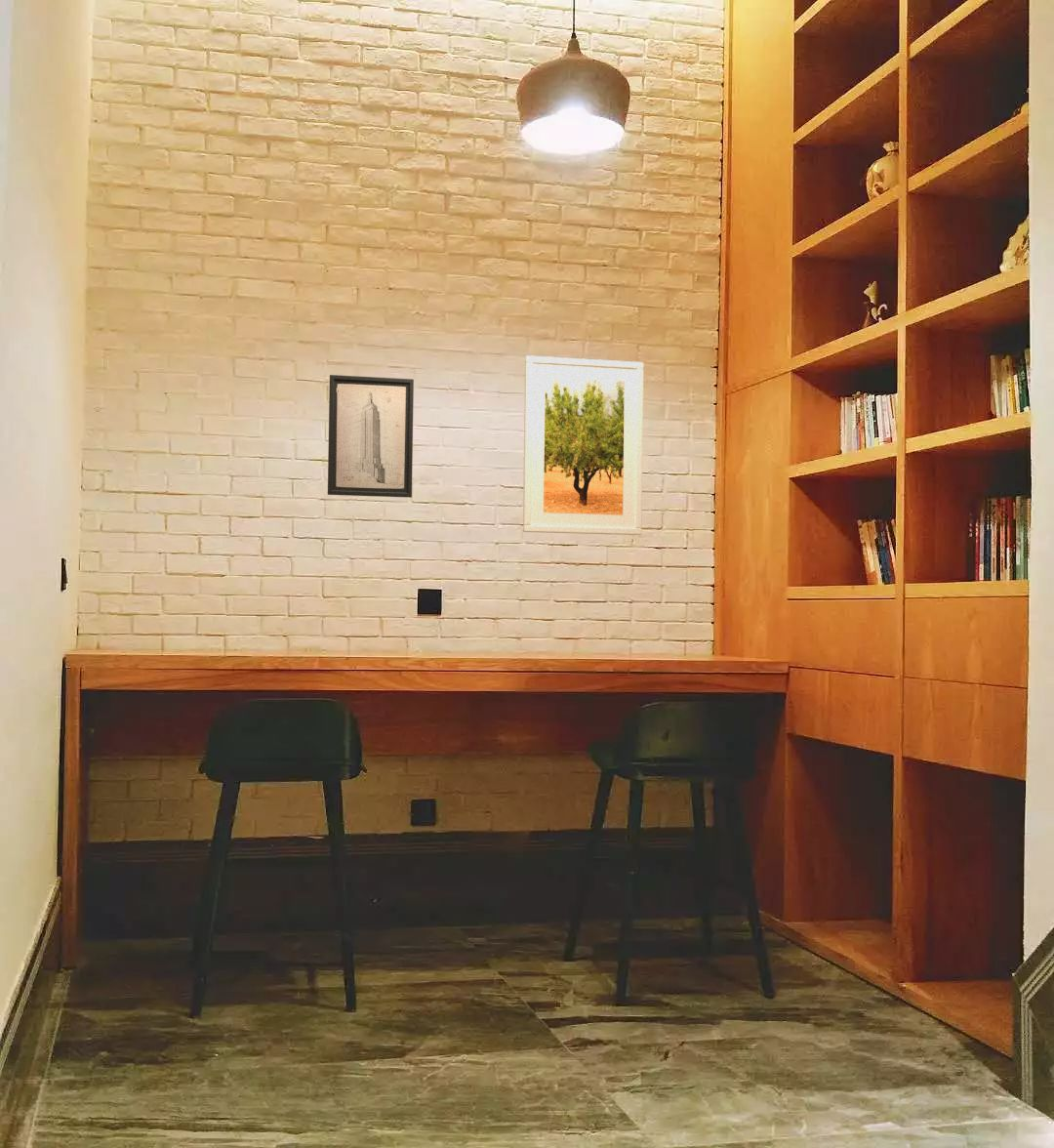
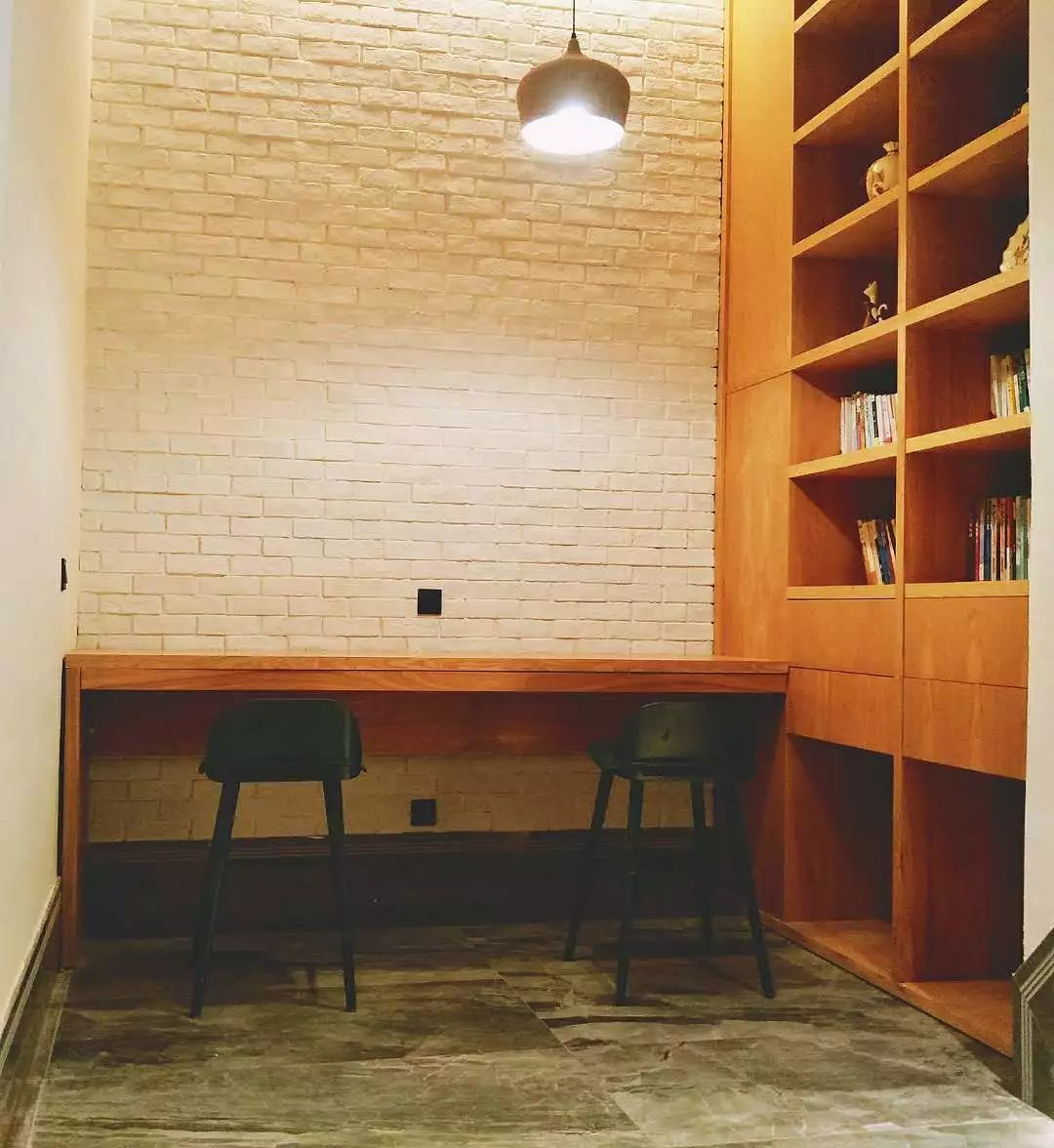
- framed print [522,354,644,536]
- wall art [327,374,415,499]
